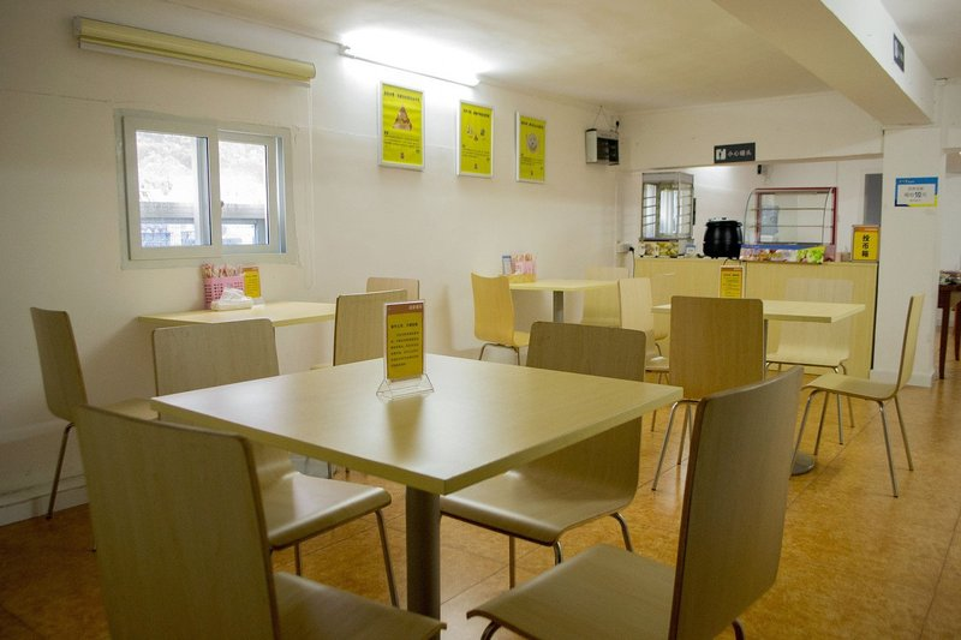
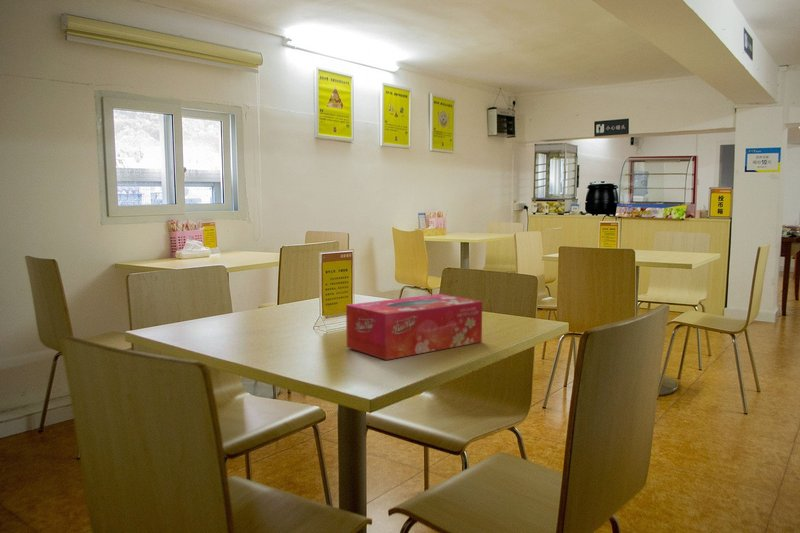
+ tissue box [345,293,483,361]
